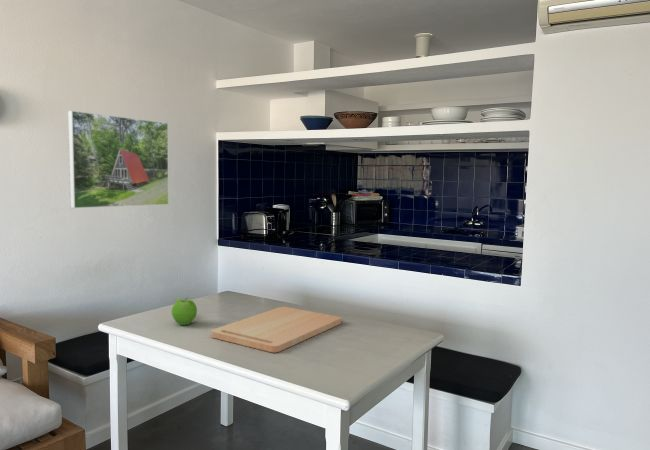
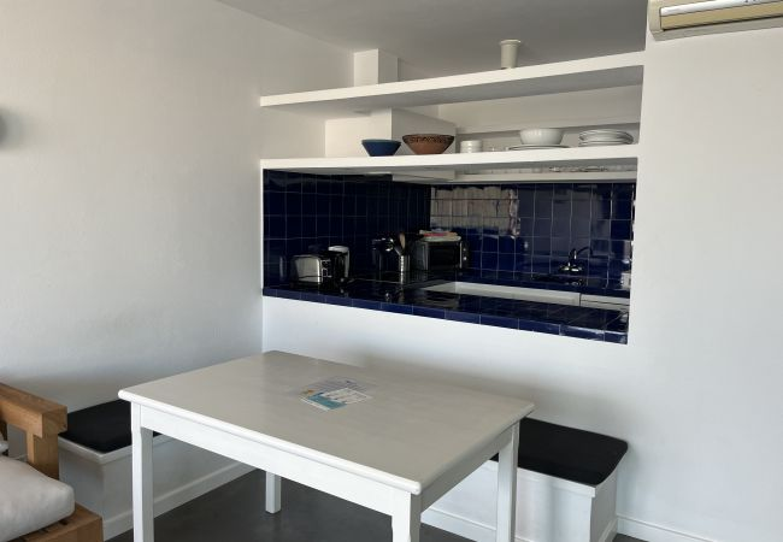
- cutting board [210,306,342,353]
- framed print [67,109,170,209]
- fruit [171,296,198,326]
